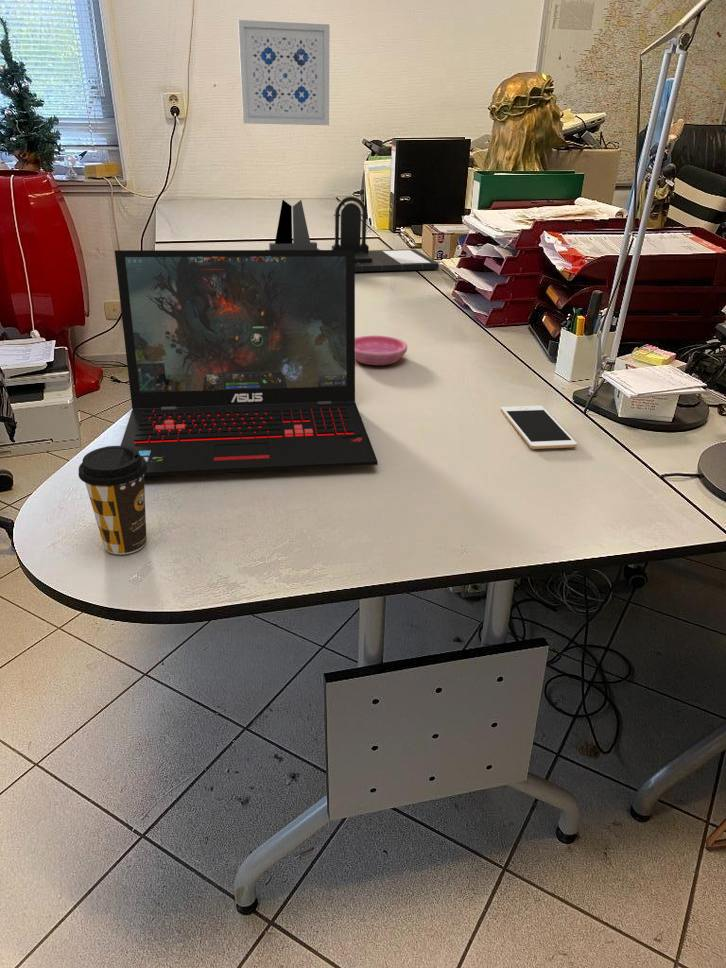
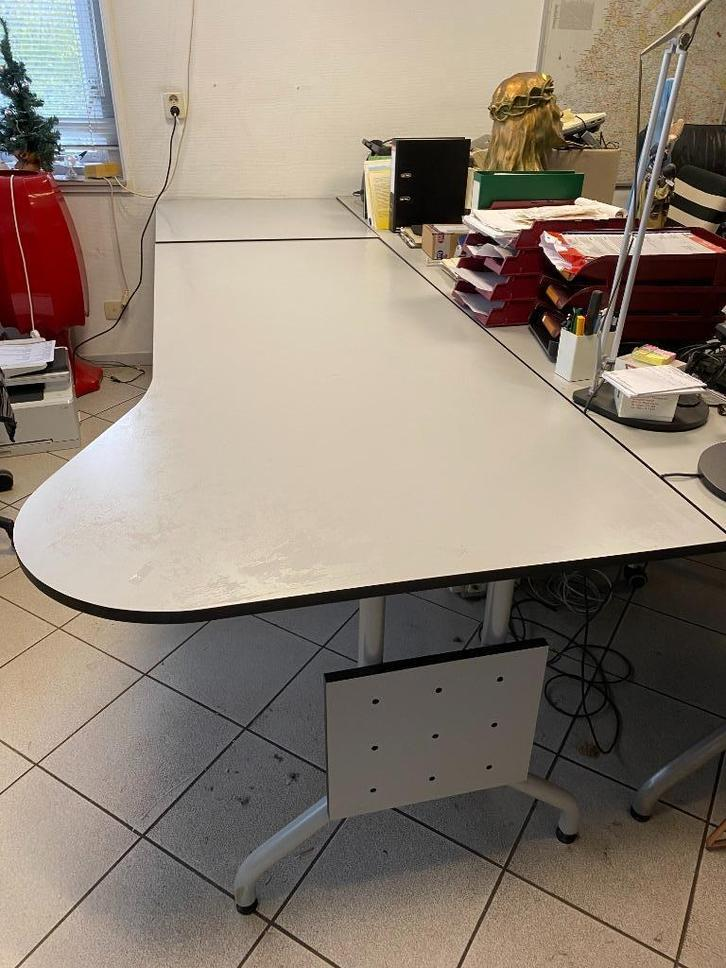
- desk organizer [268,196,440,273]
- saucer [355,335,408,366]
- laptop [114,249,379,477]
- wall art [237,19,330,126]
- cell phone [500,405,578,450]
- coffee cup [77,445,148,555]
